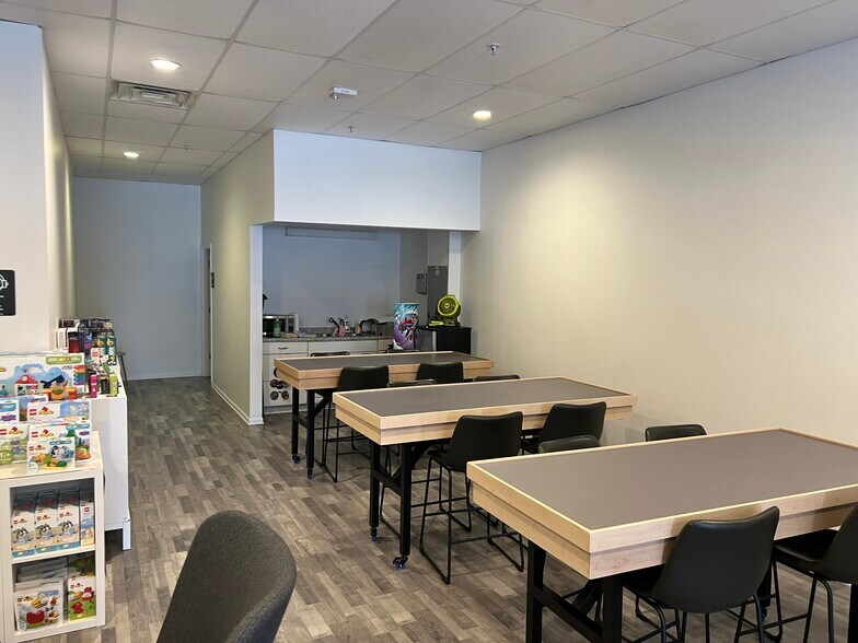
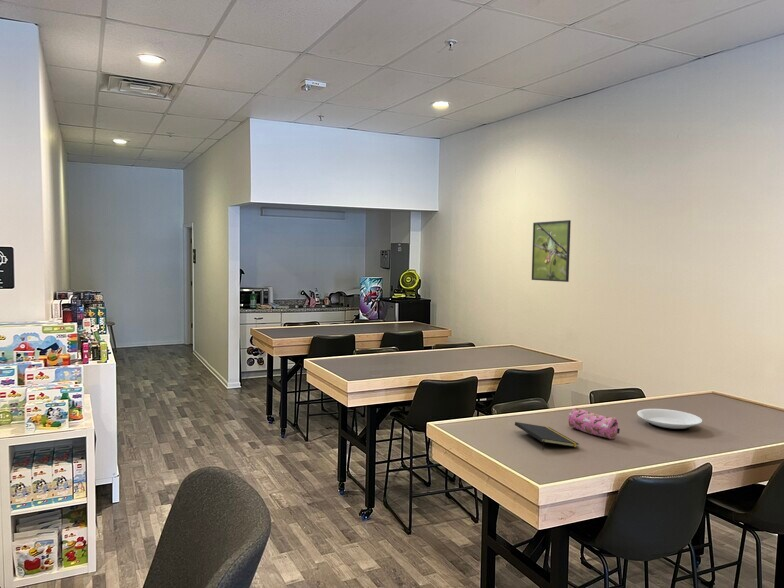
+ notepad [514,421,579,450]
+ pencil case [567,407,621,440]
+ plate [636,408,703,432]
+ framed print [531,219,572,283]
